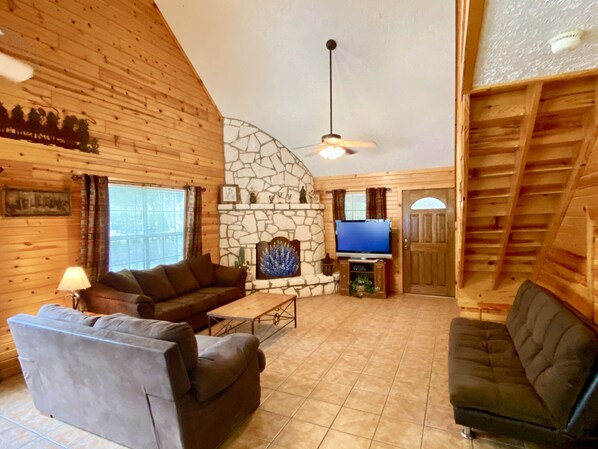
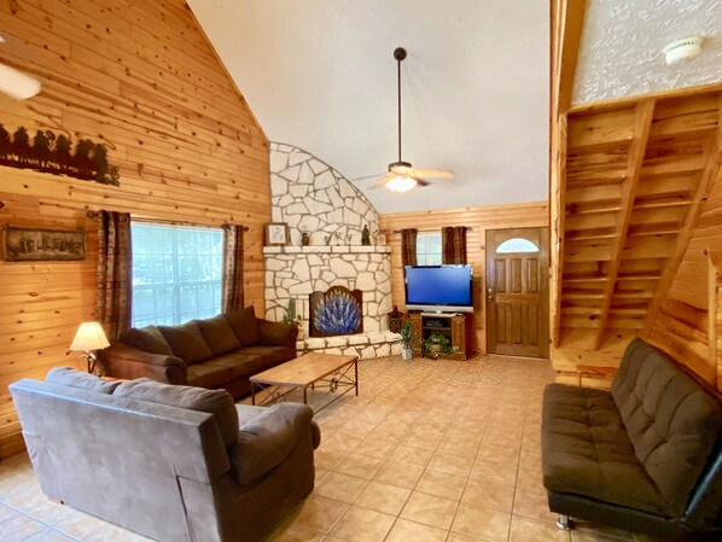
+ indoor plant [391,320,421,361]
